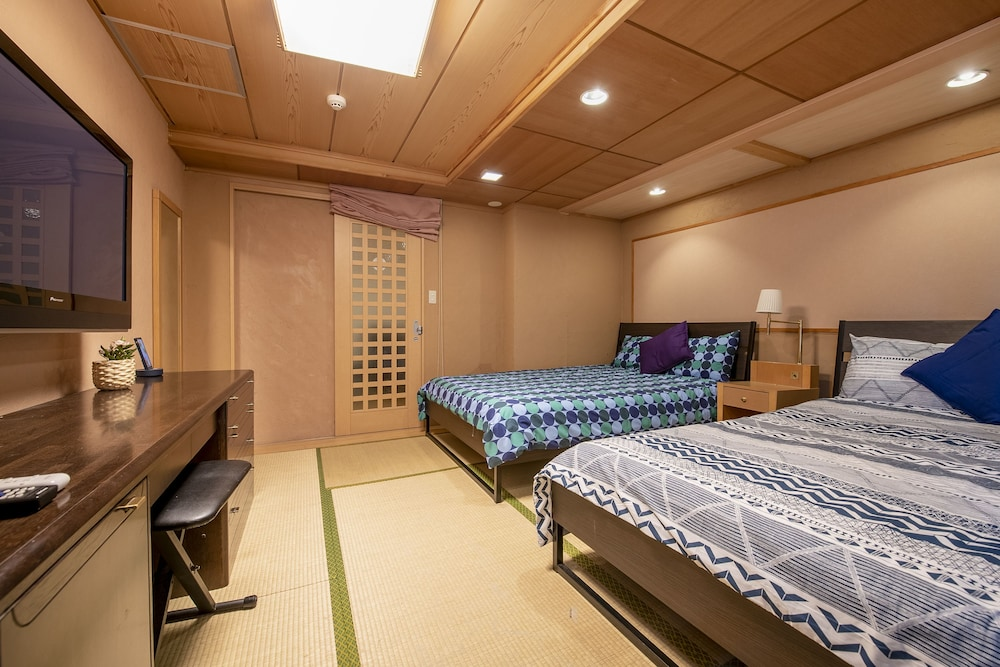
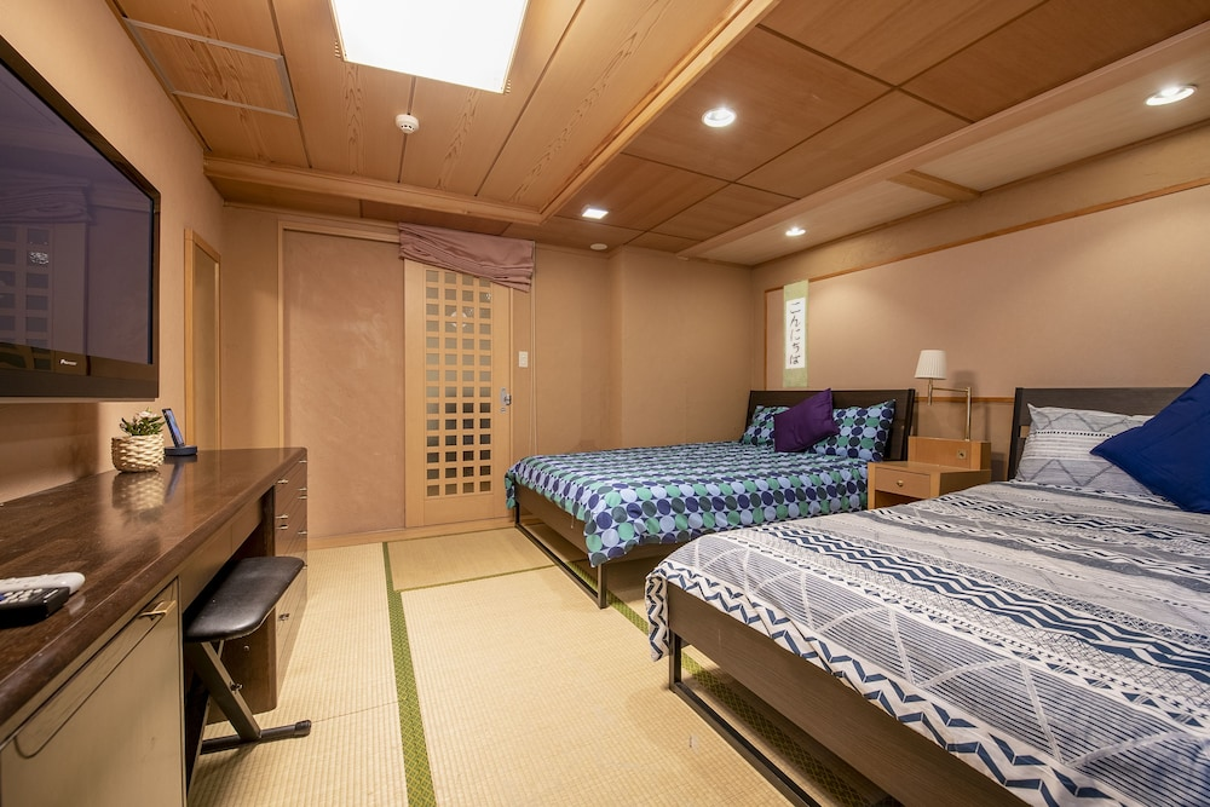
+ wall scroll [782,277,811,390]
